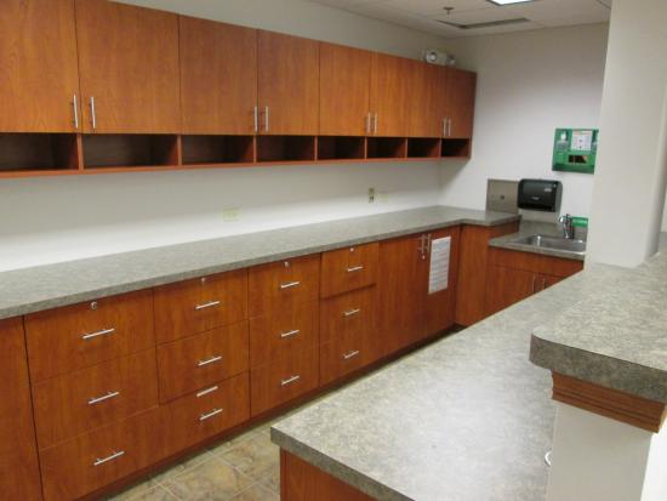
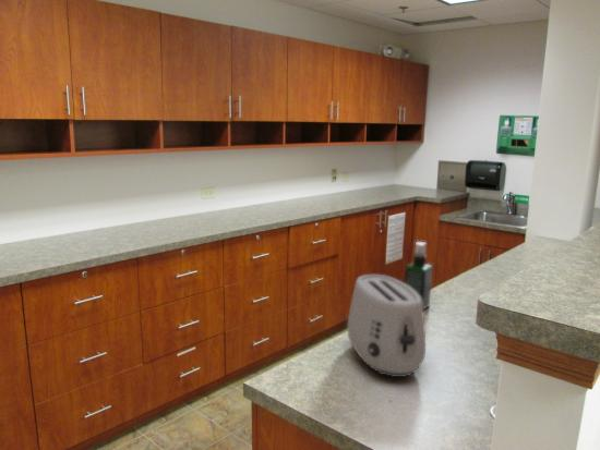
+ toaster [346,273,427,378]
+ spray bottle [404,241,434,312]
